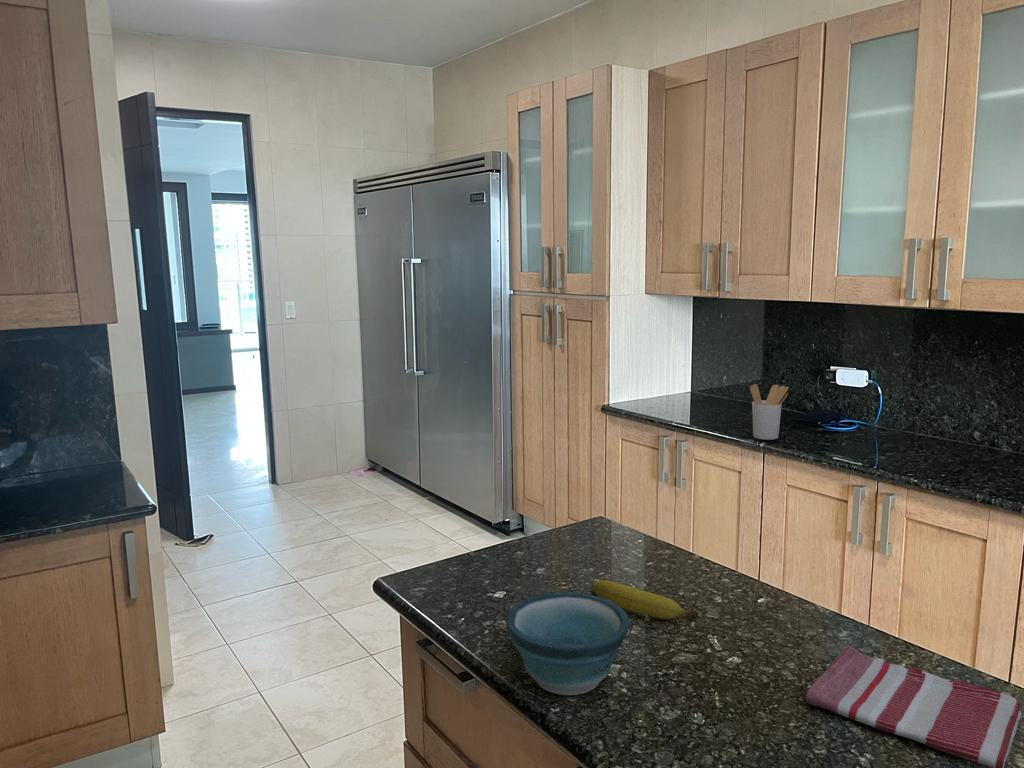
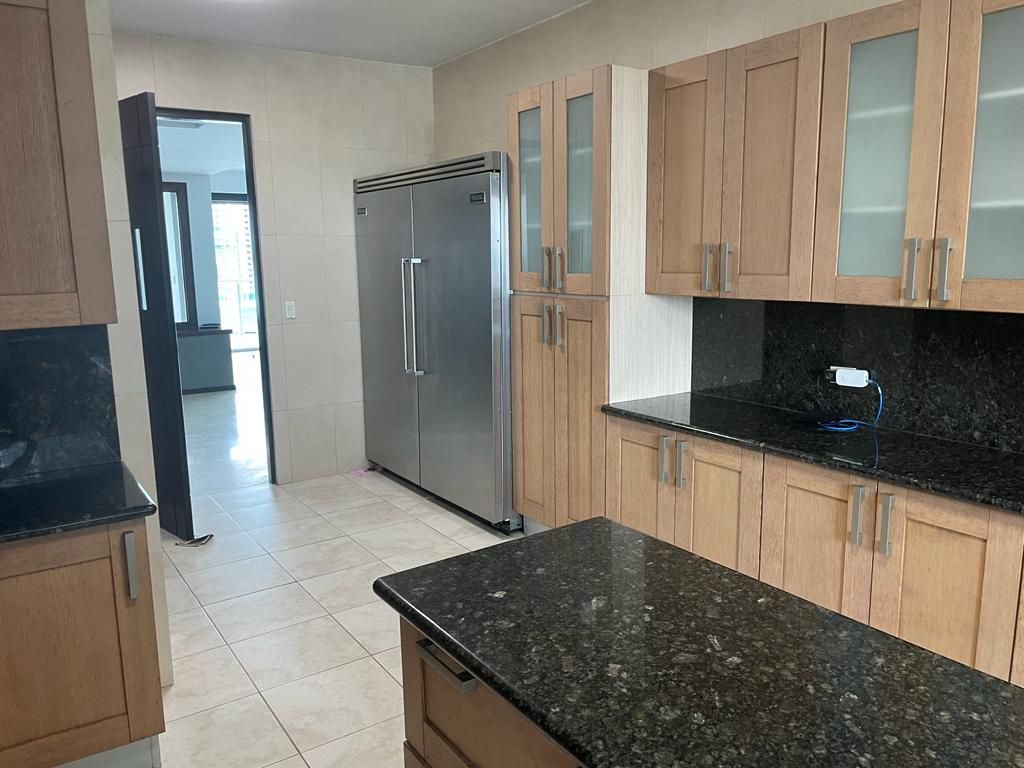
- fruit [591,579,699,620]
- utensil holder [749,383,790,441]
- dish towel [804,645,1022,768]
- bowl [505,591,631,696]
